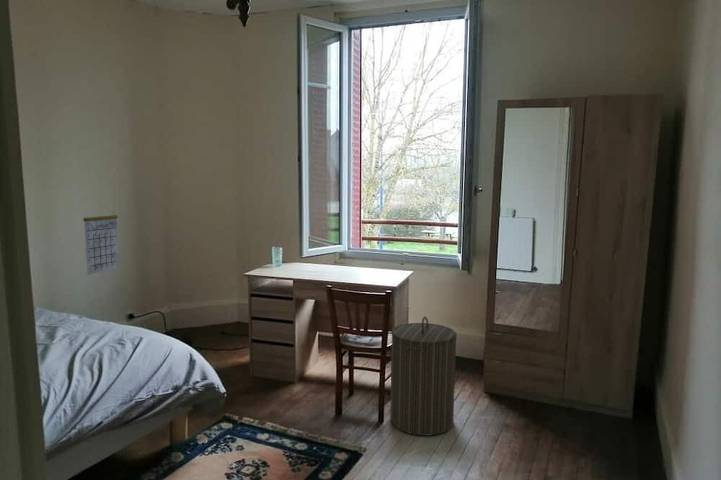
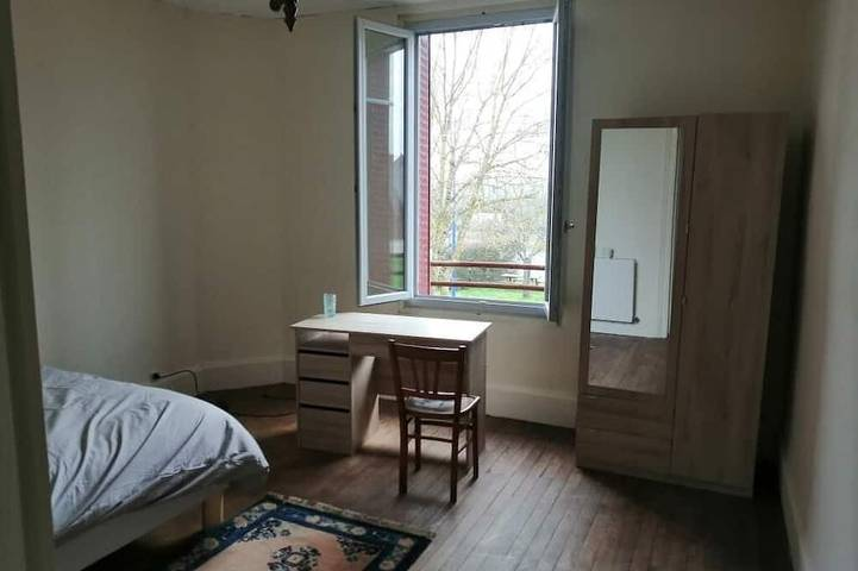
- laundry hamper [389,316,458,437]
- calendar [83,205,120,276]
